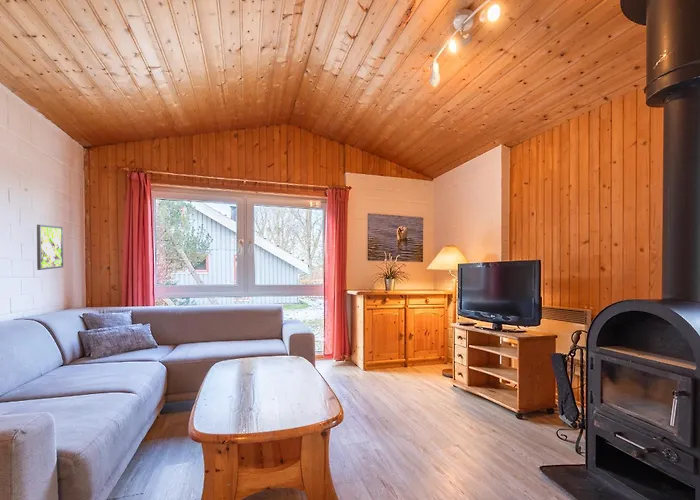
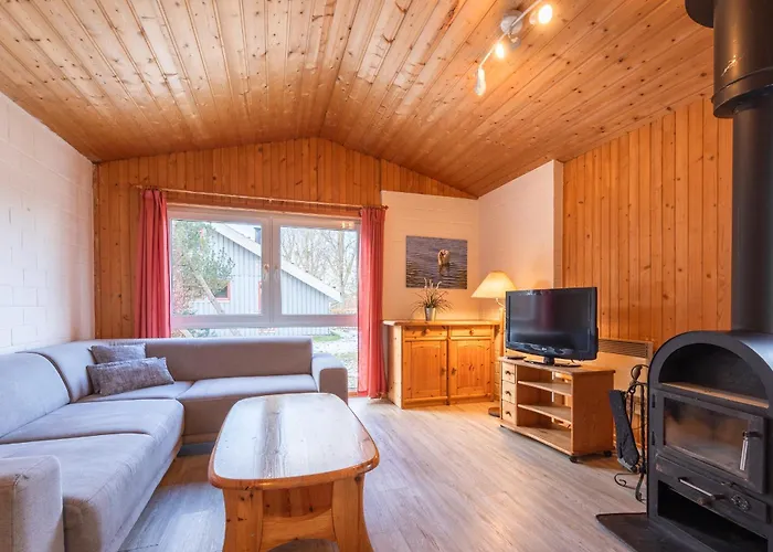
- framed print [36,224,64,271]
